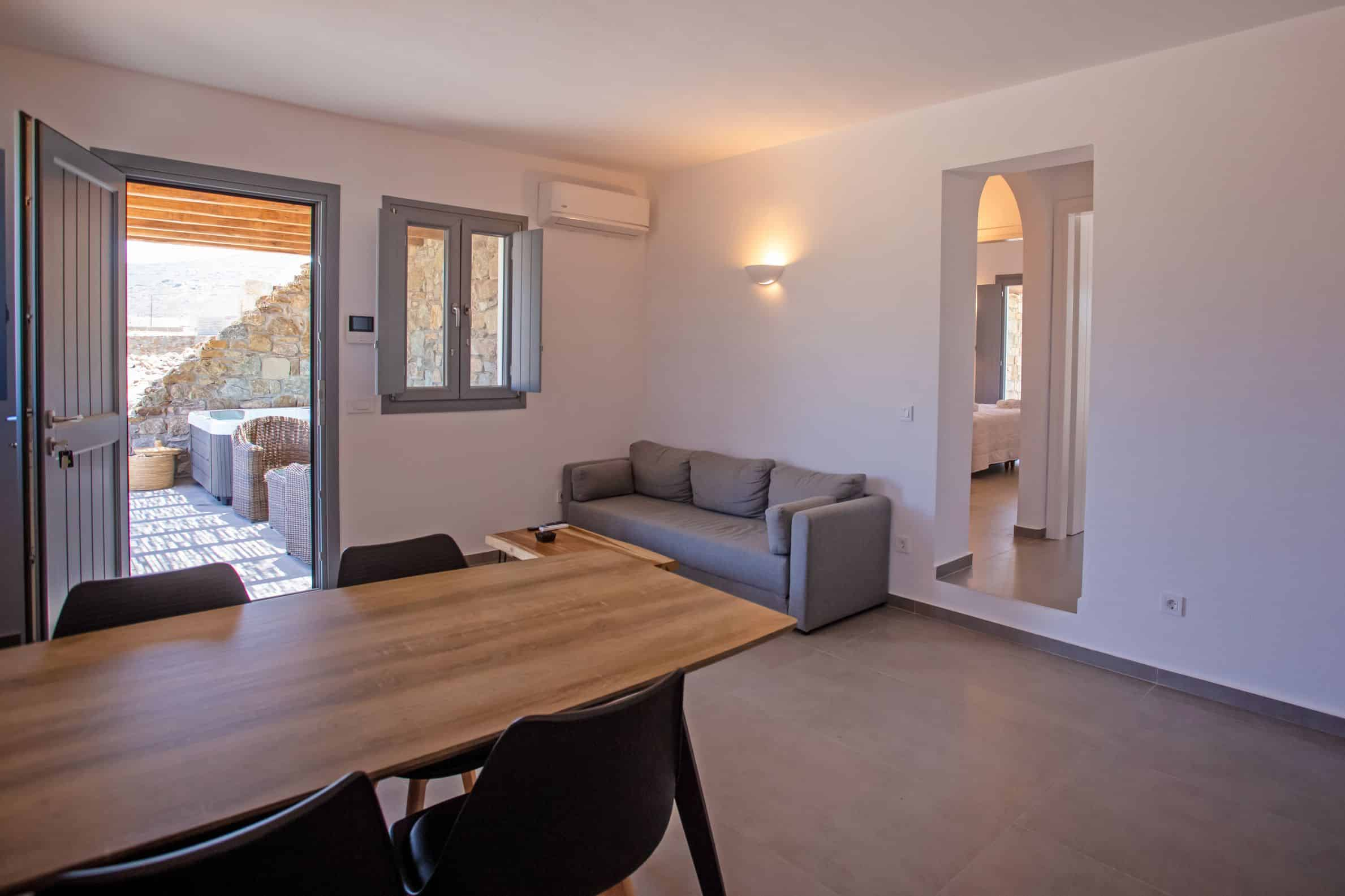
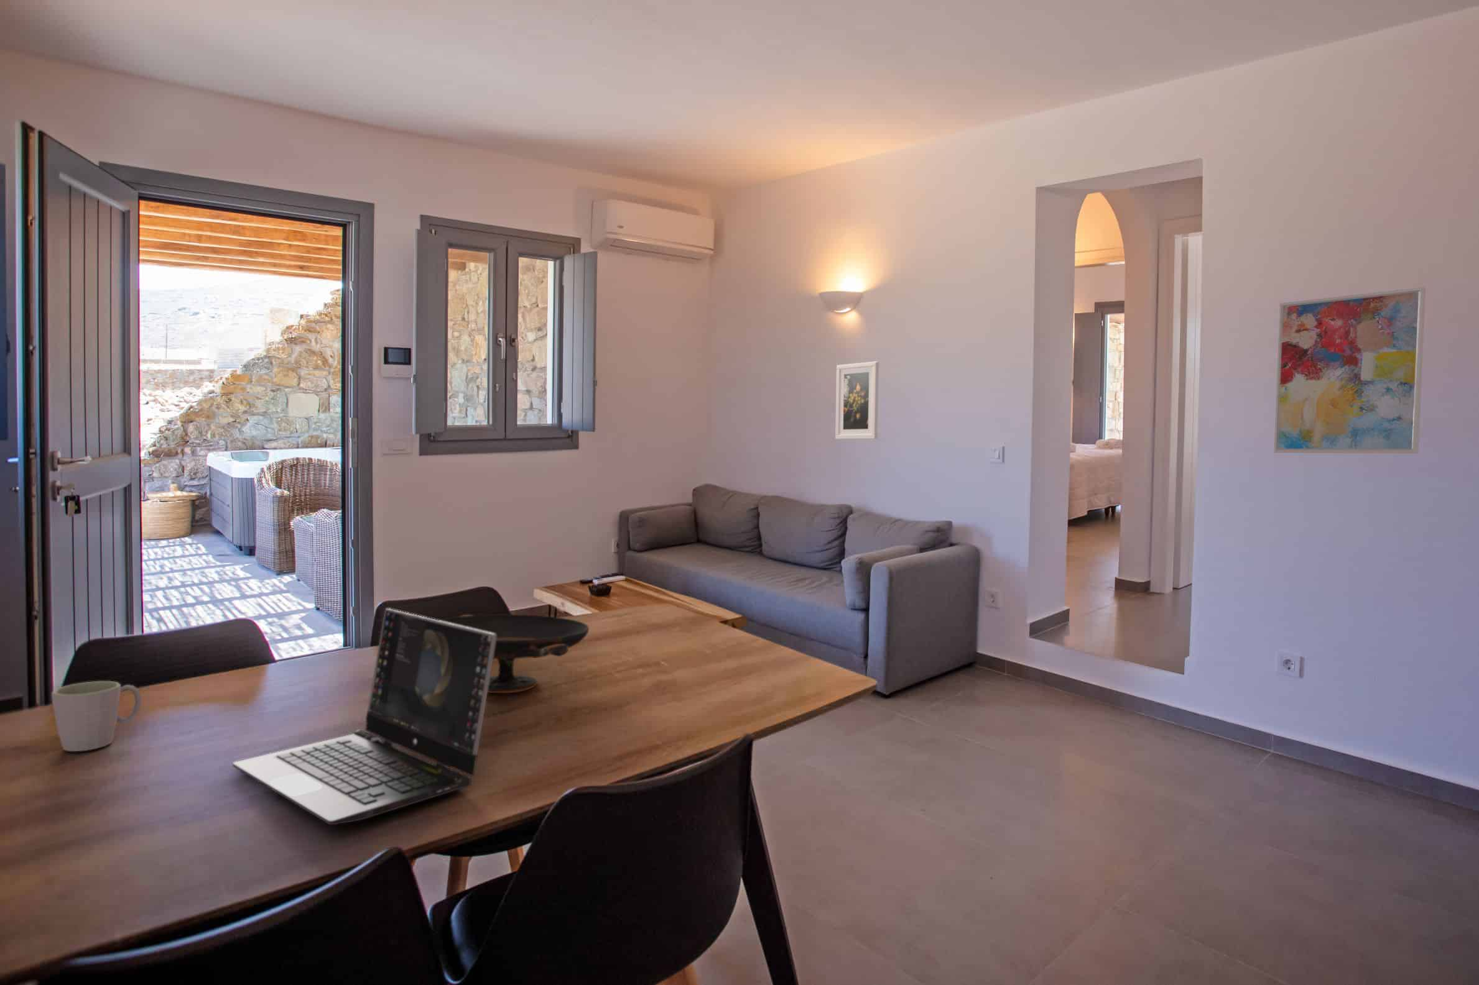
+ laptop computer [232,608,496,826]
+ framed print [835,361,880,440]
+ decorative bowl [439,615,589,694]
+ wall art [1273,287,1426,454]
+ mug [51,680,143,752]
